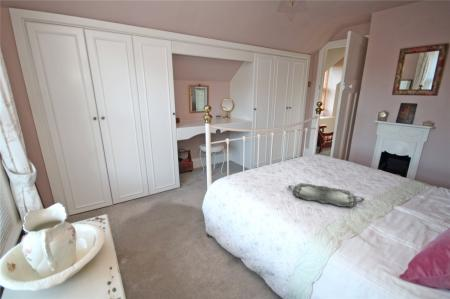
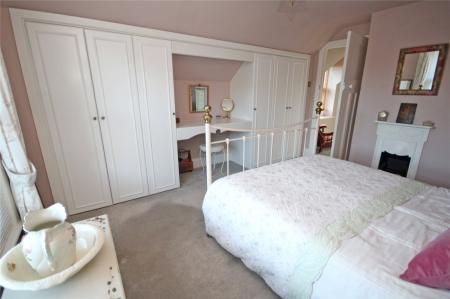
- serving tray [287,182,366,208]
